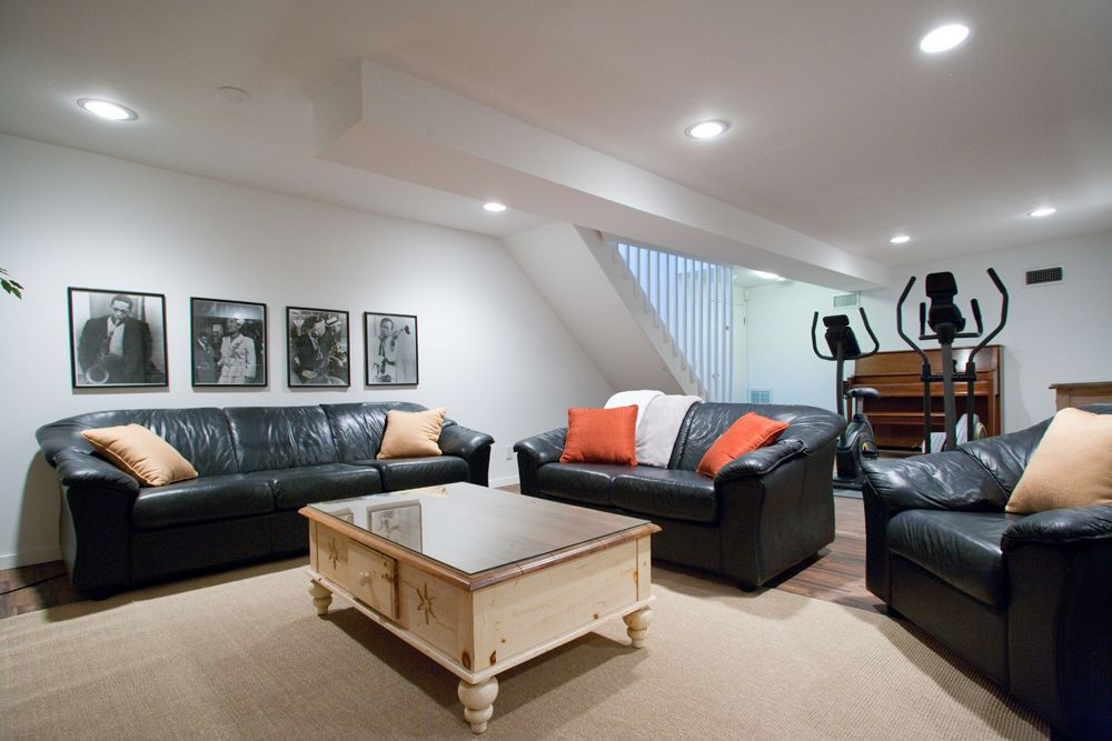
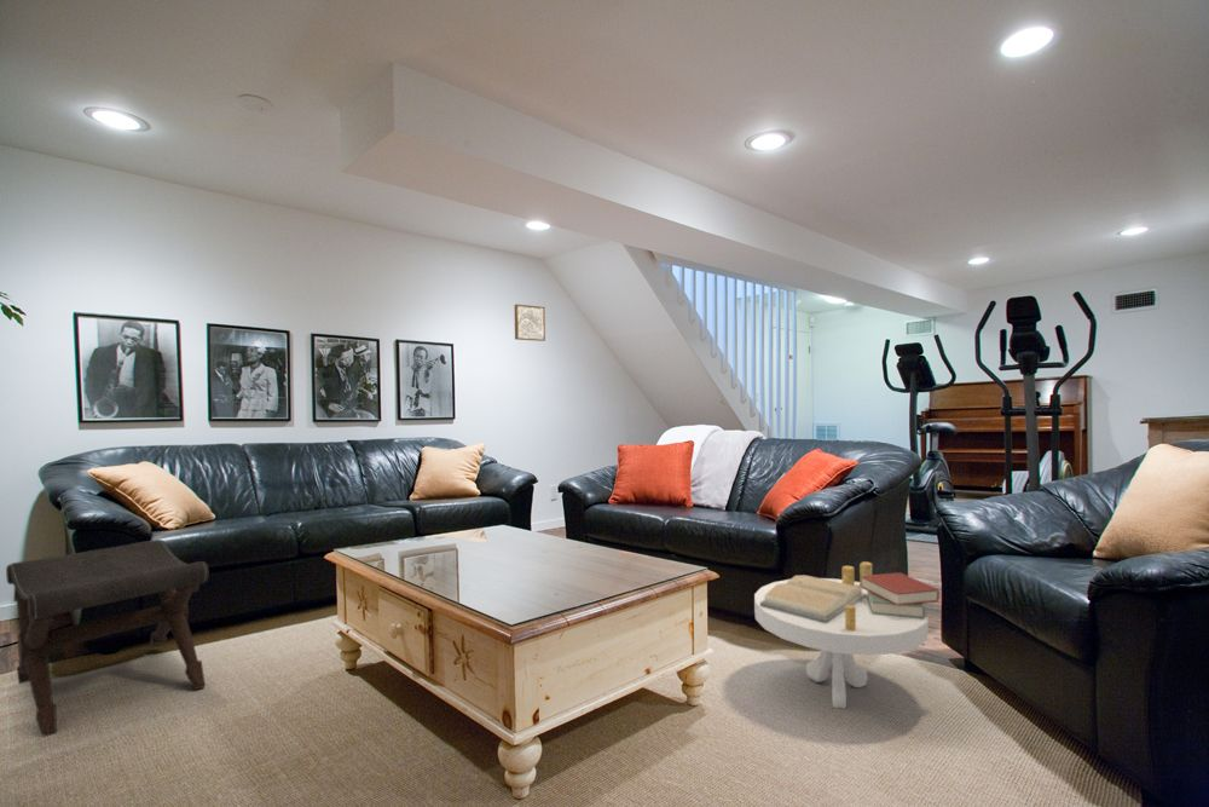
+ side table [753,560,941,709]
+ wall art [514,304,546,342]
+ footstool [5,538,210,738]
